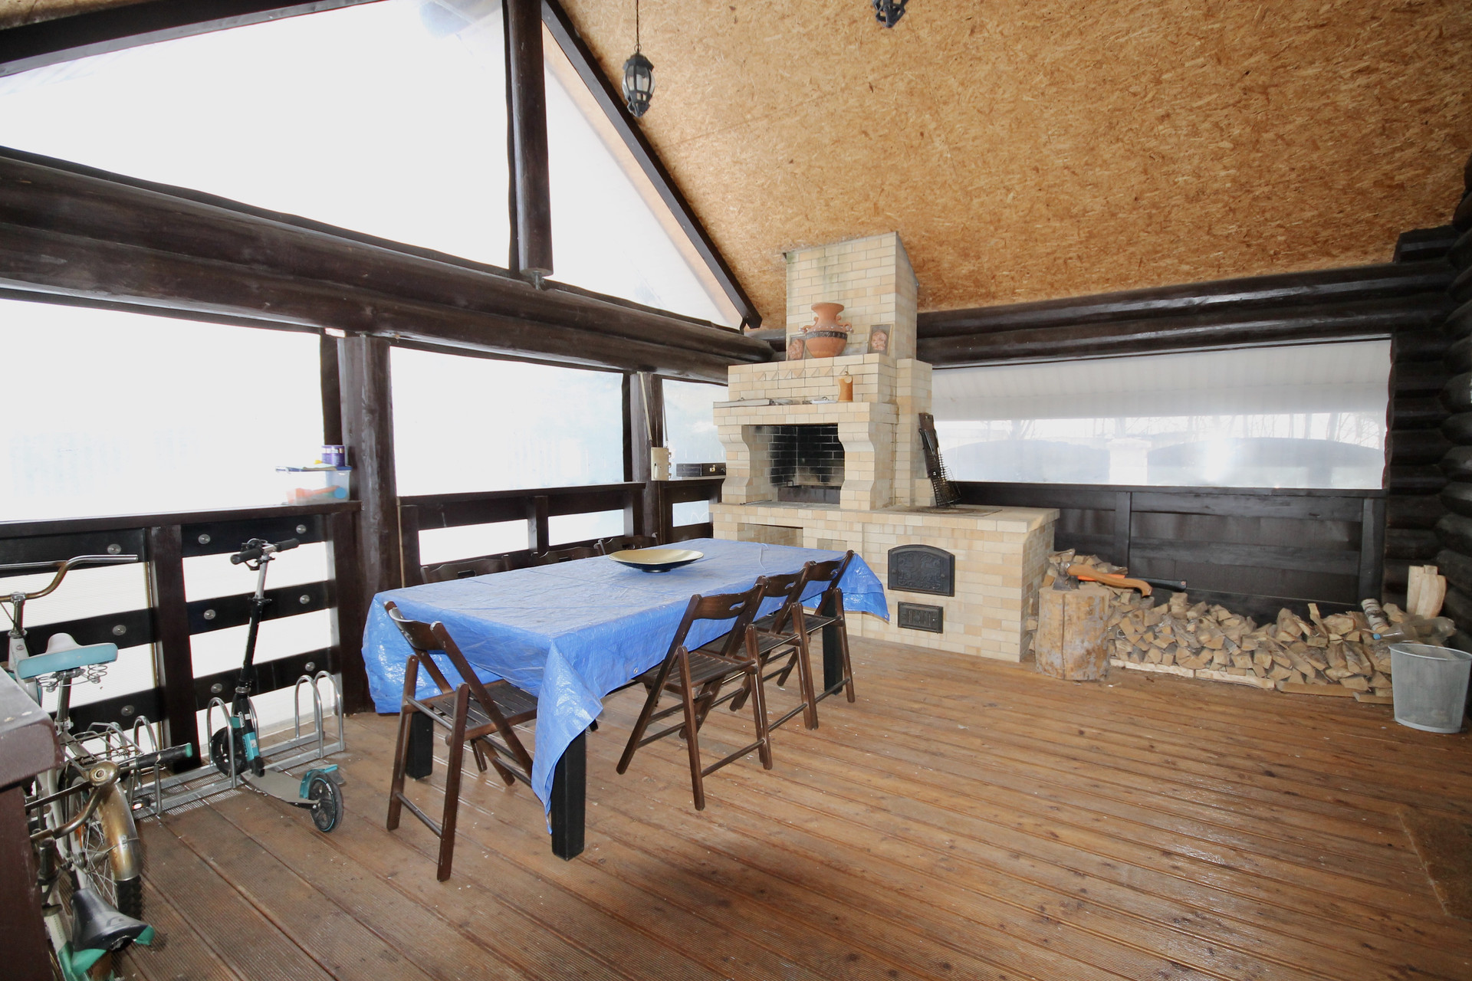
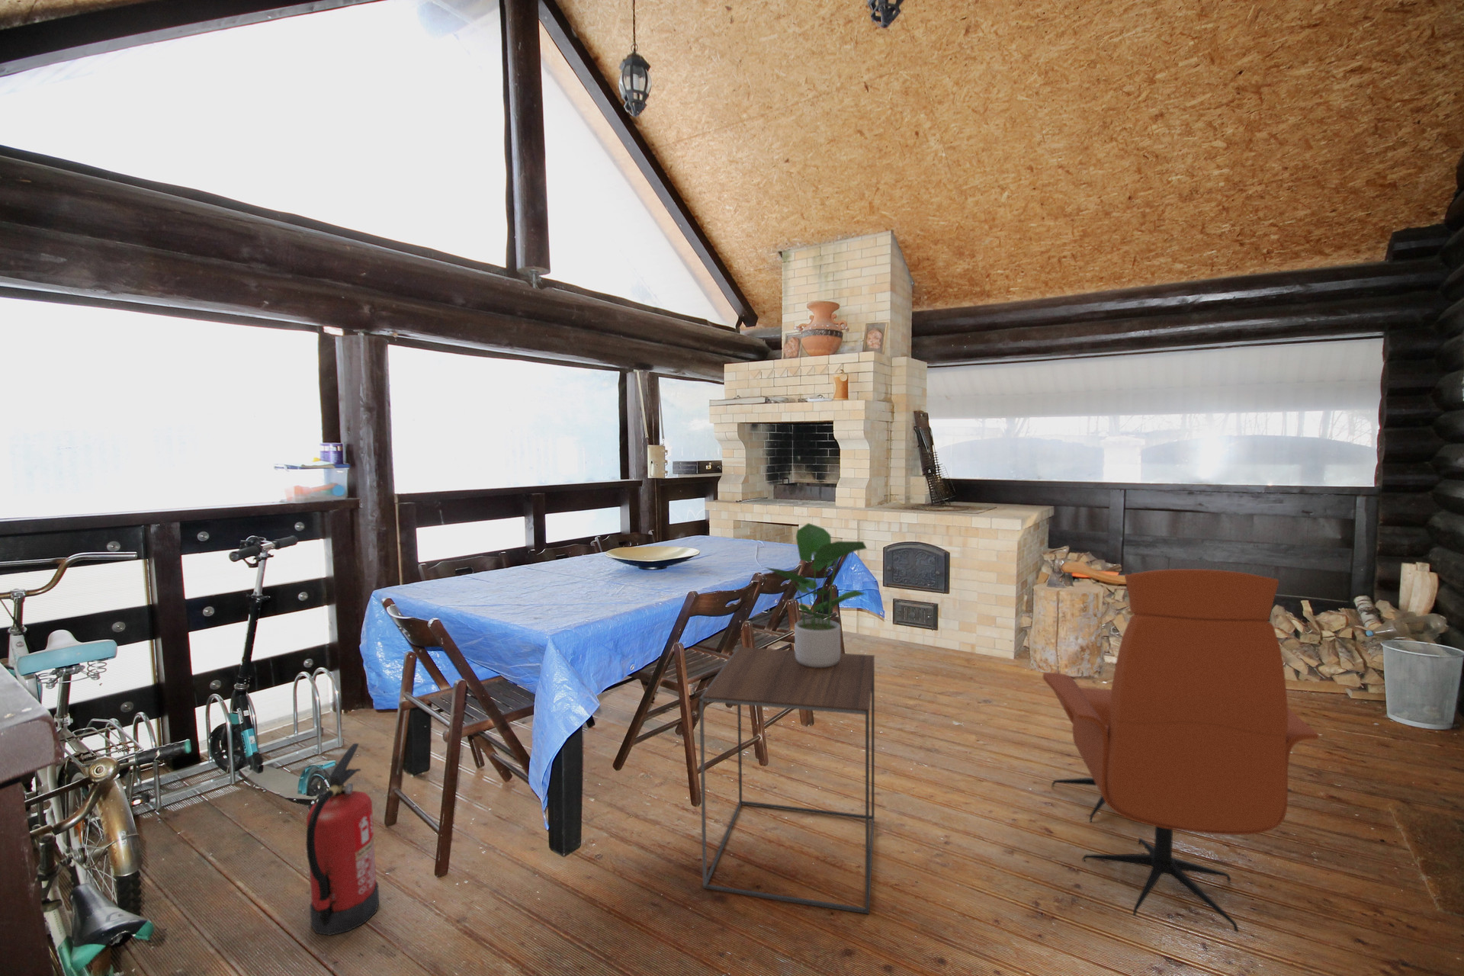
+ side table [698,647,876,915]
+ fire extinguisher [305,743,380,937]
+ lounge chair [1042,568,1320,934]
+ potted plant [764,522,868,667]
